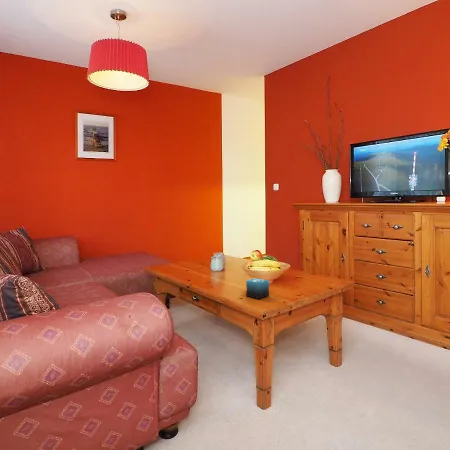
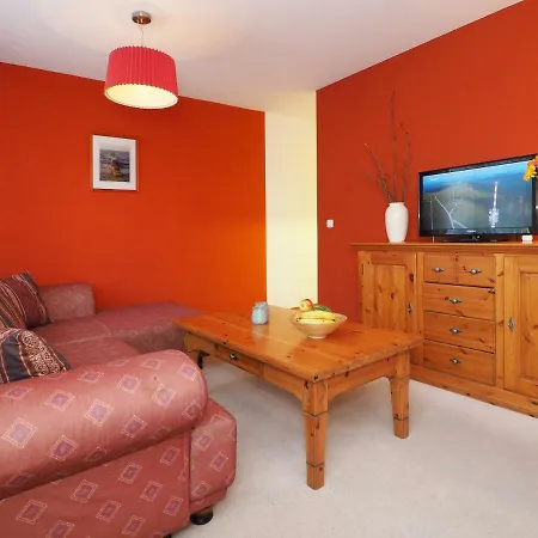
- candle [245,277,270,300]
